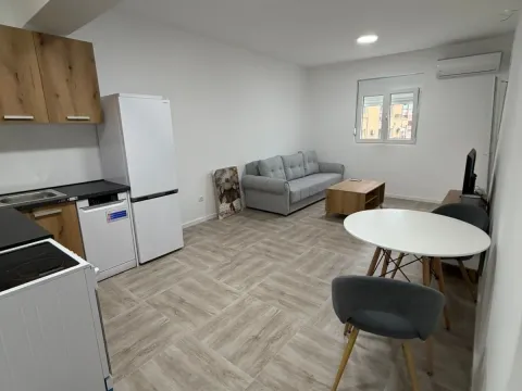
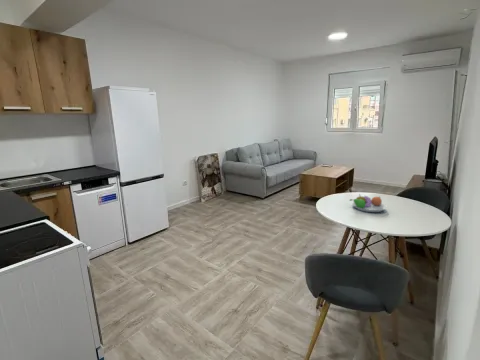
+ fruit bowl [349,193,388,213]
